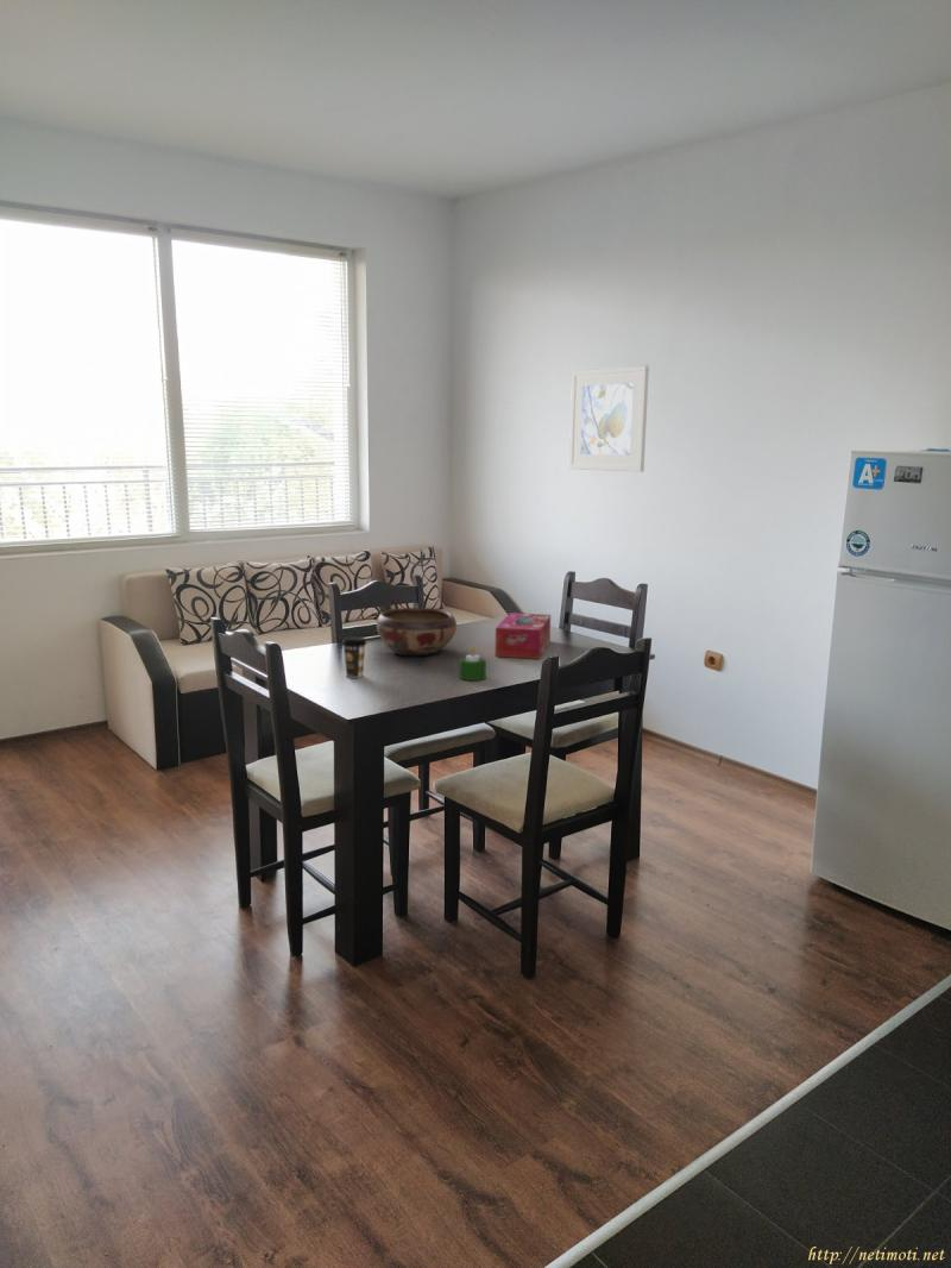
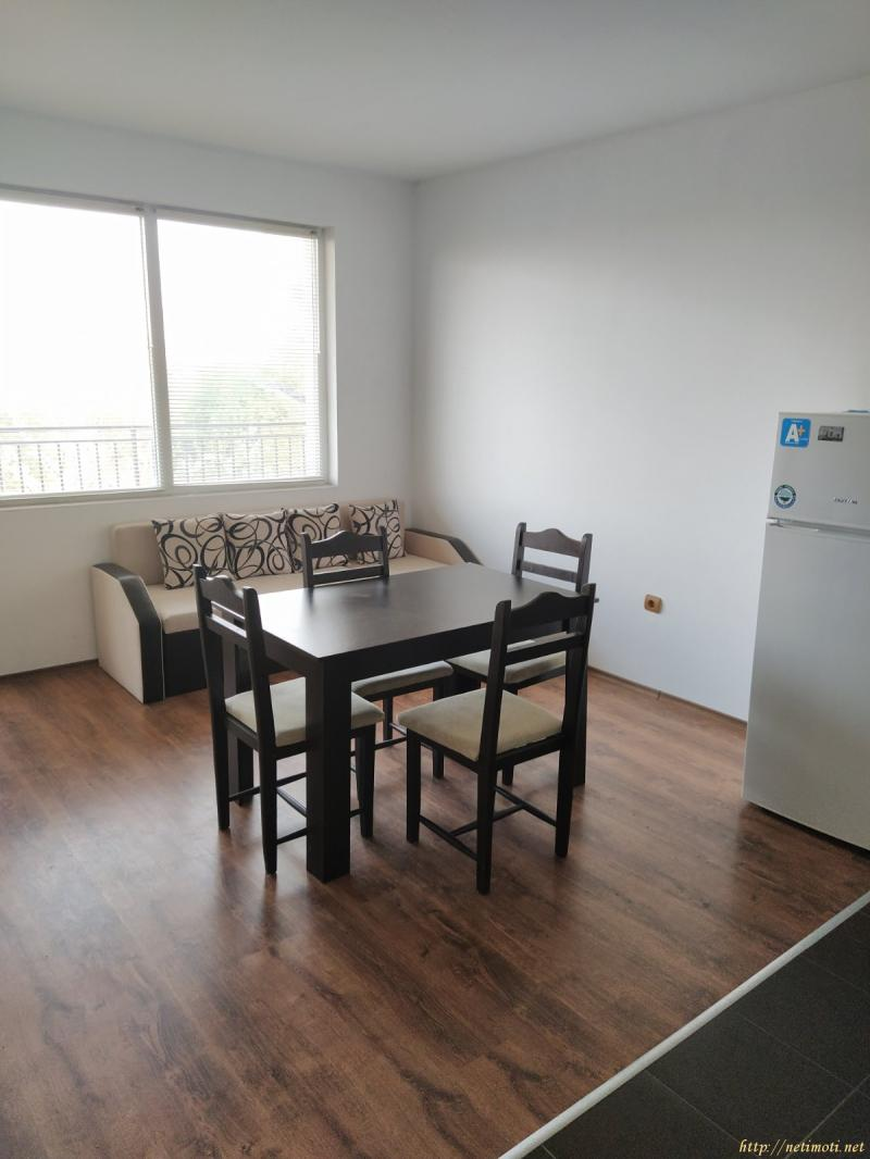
- decorative bowl [376,607,458,657]
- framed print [568,364,650,473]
- coffee cup [341,635,367,679]
- tissue box [495,611,552,660]
- candle [458,645,487,682]
